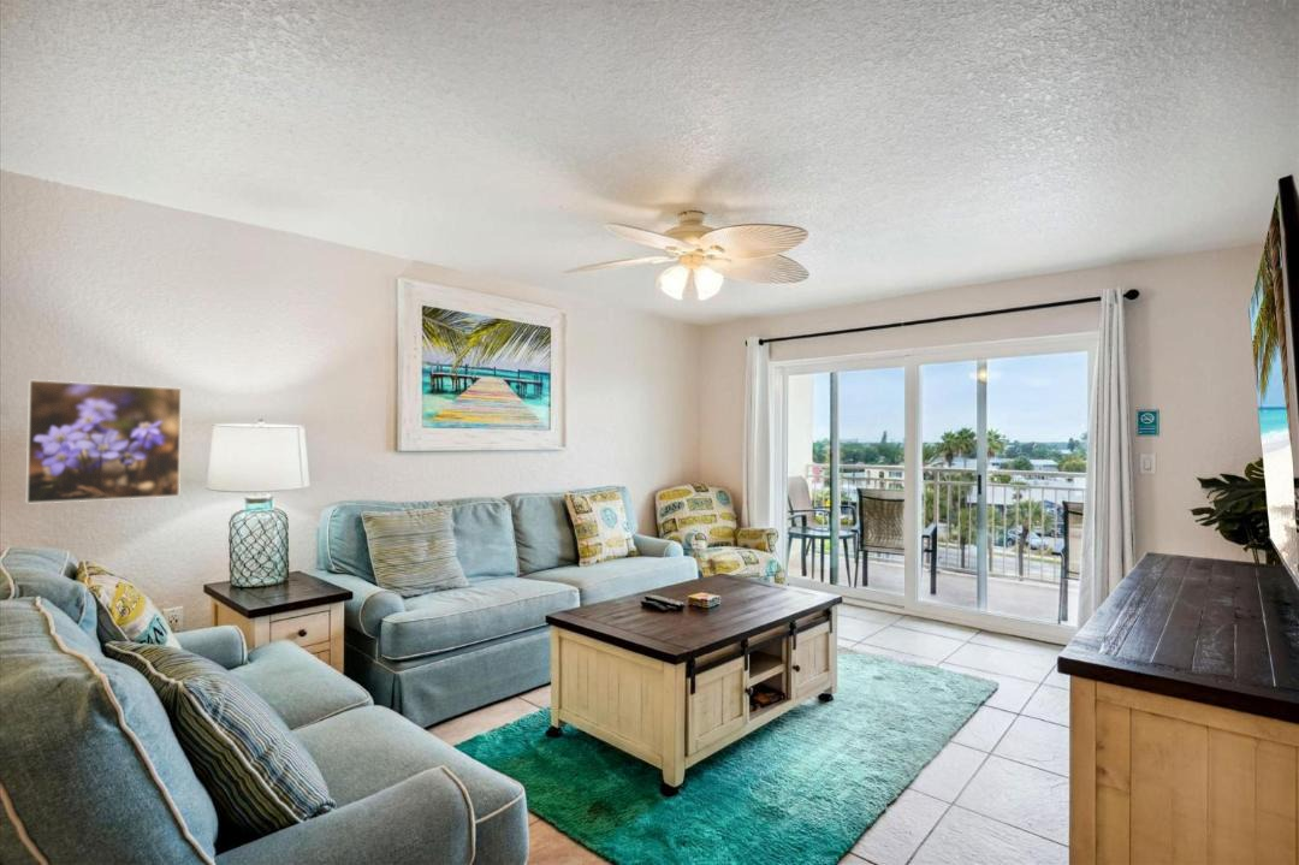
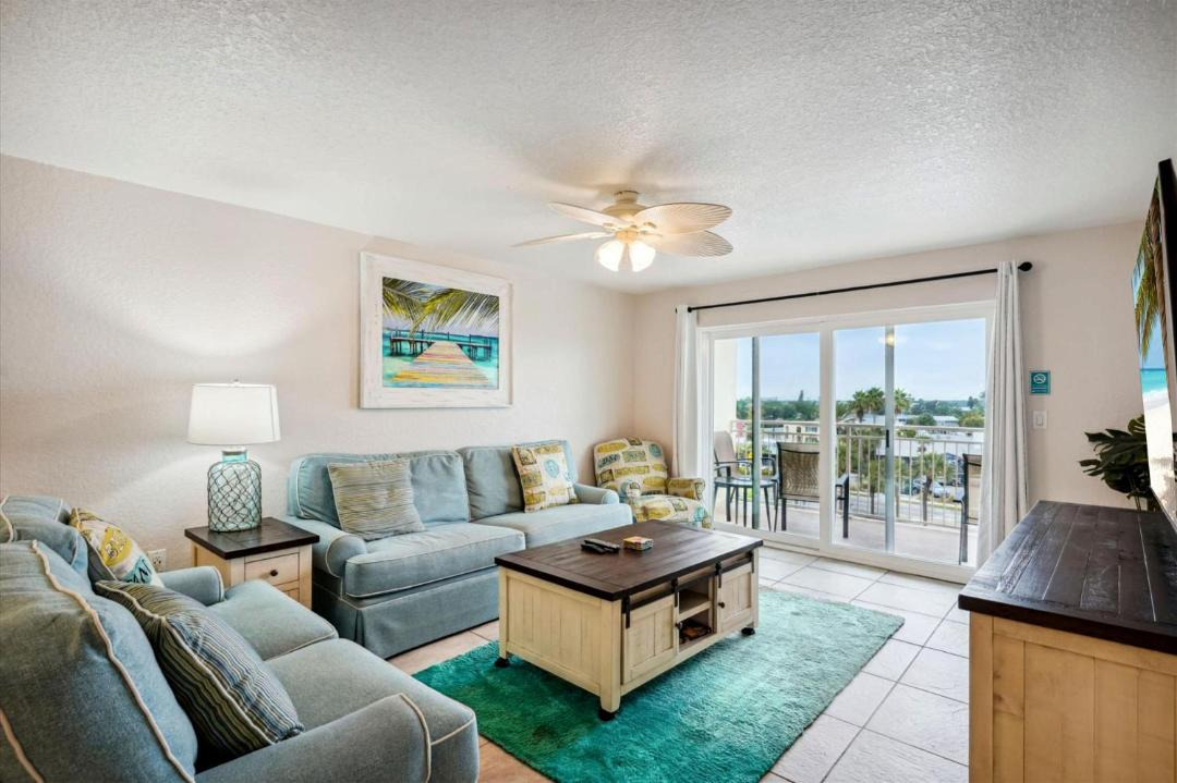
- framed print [24,379,183,505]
